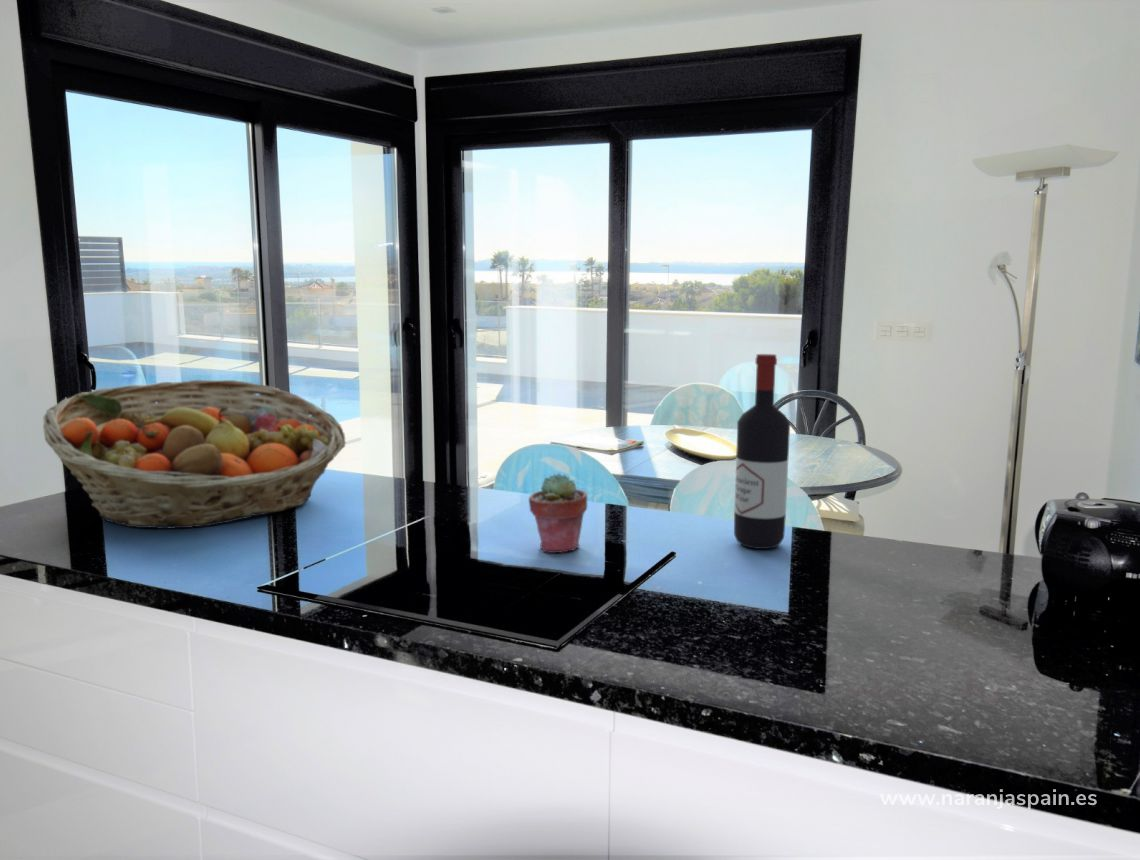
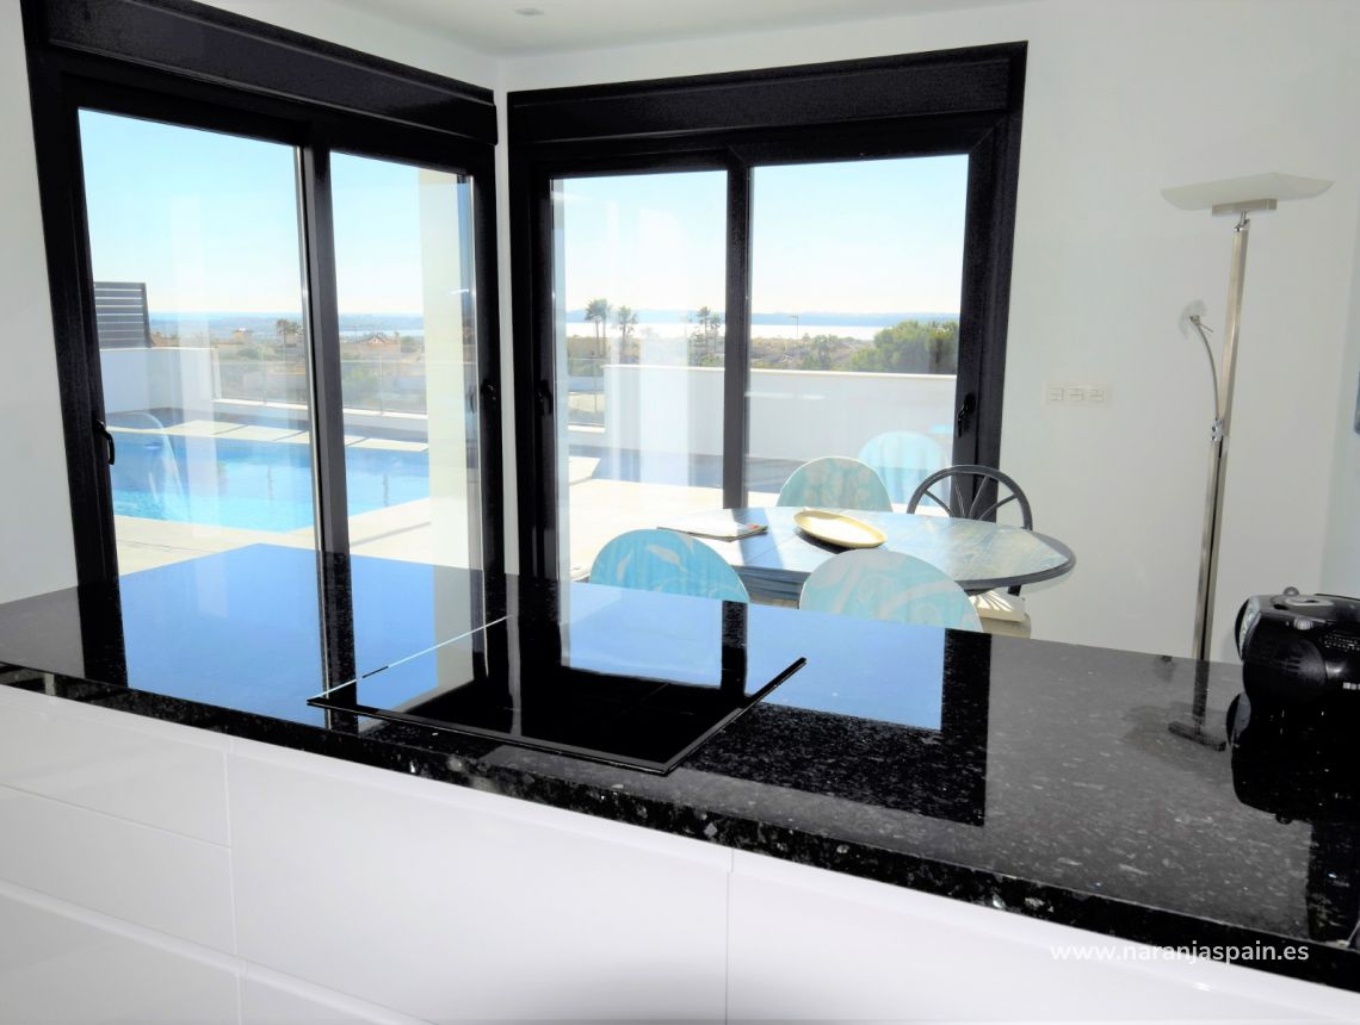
- potted succulent [528,472,588,554]
- fruit basket [42,379,347,530]
- wine bottle [733,353,791,550]
